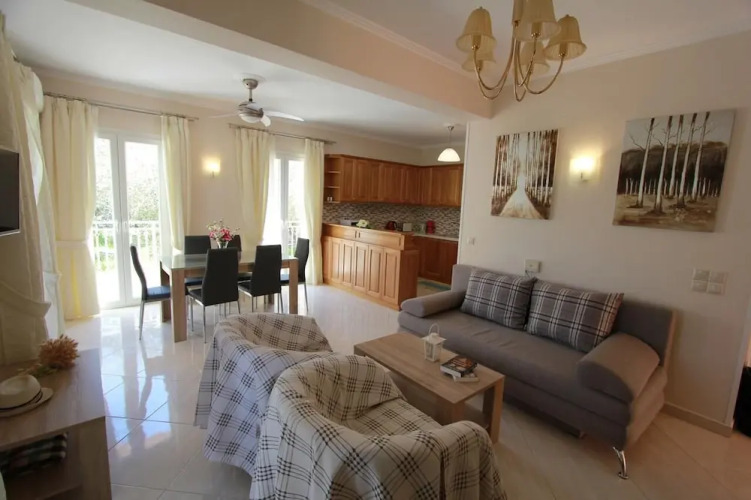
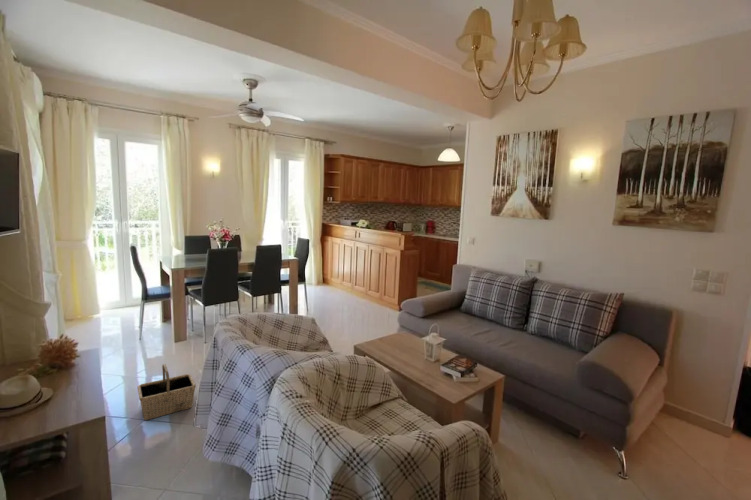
+ basket [136,363,197,421]
